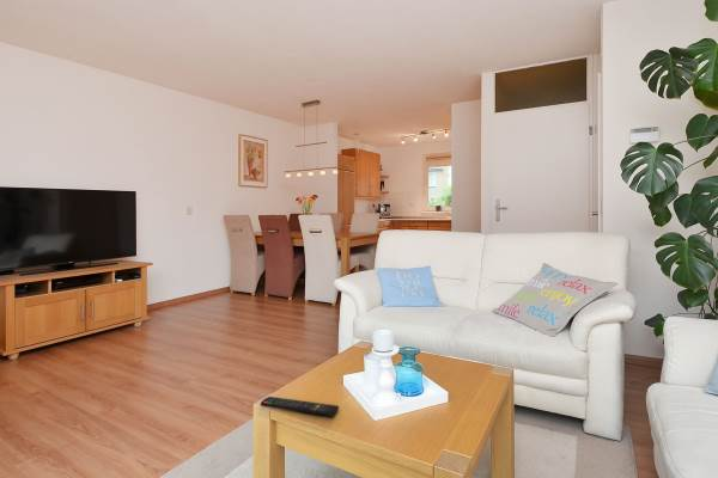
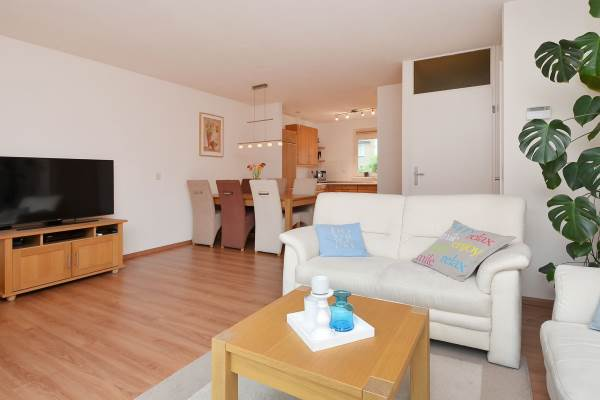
- remote control [260,396,340,417]
